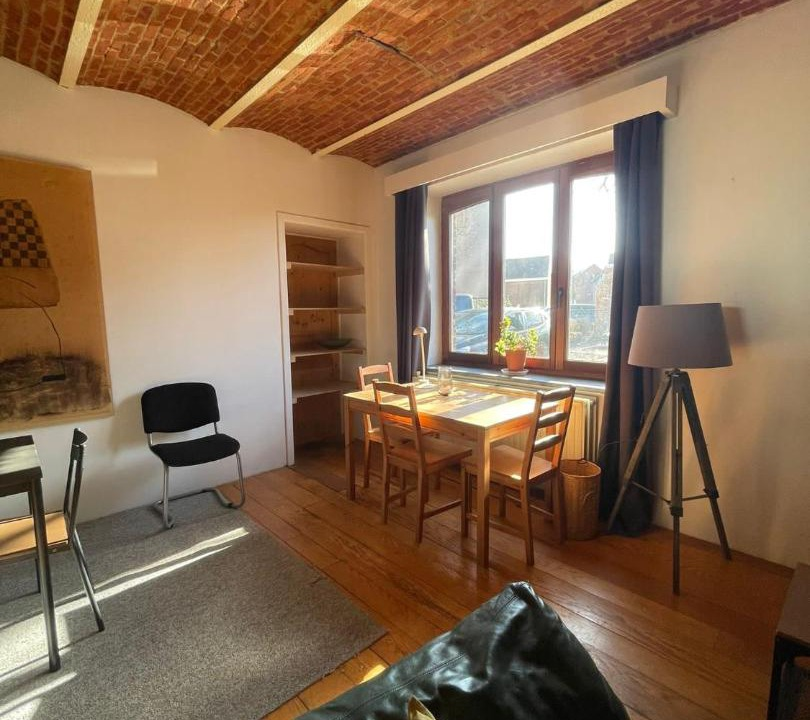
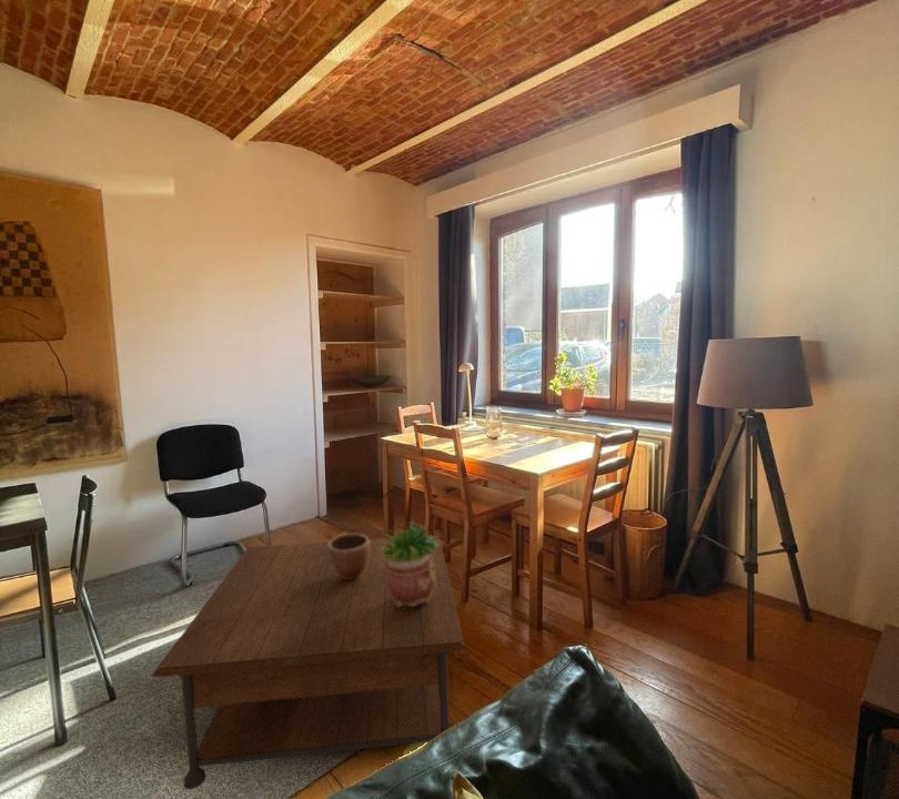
+ potted plant [377,515,438,609]
+ decorative bowl [329,533,370,579]
+ coffee table [151,534,466,790]
